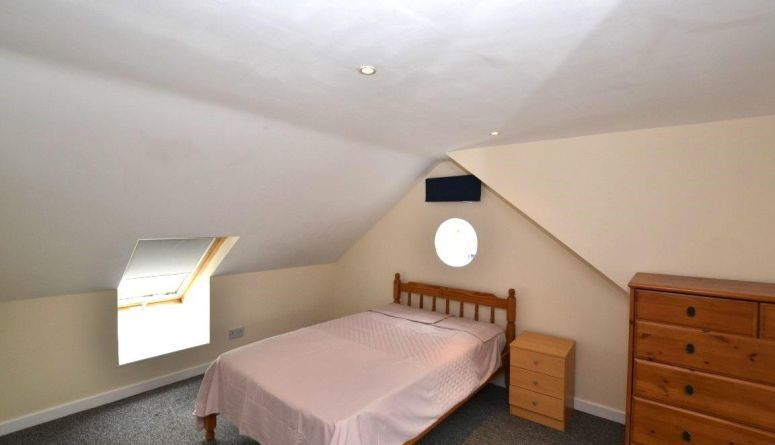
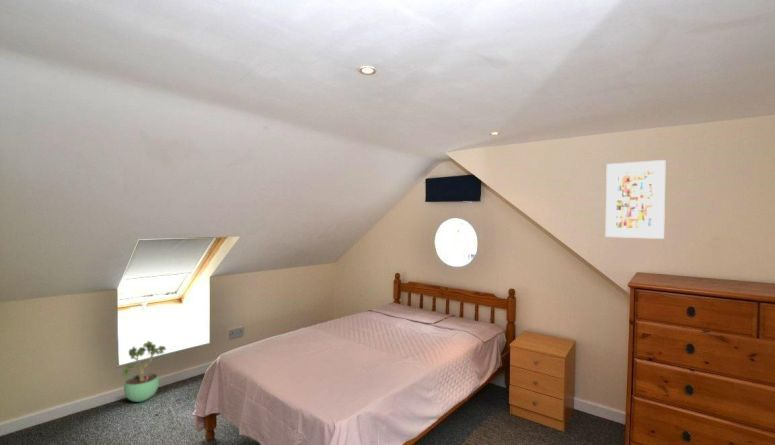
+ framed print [605,159,667,240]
+ potted plant [122,340,167,403]
